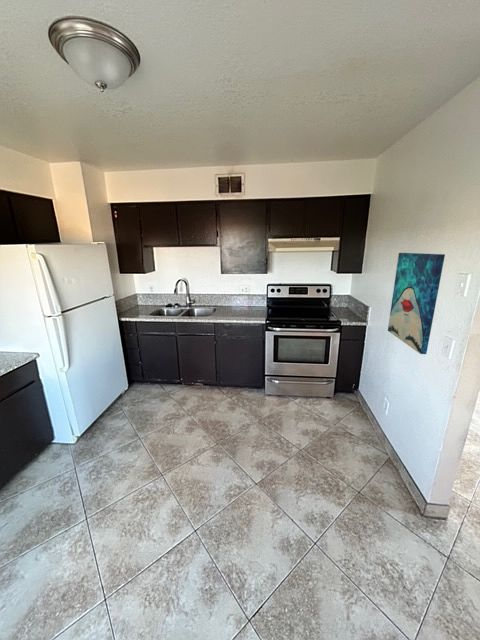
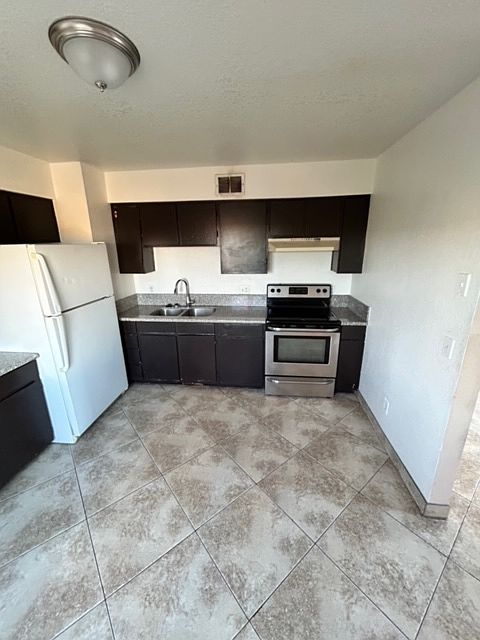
- wall art [387,252,446,355]
